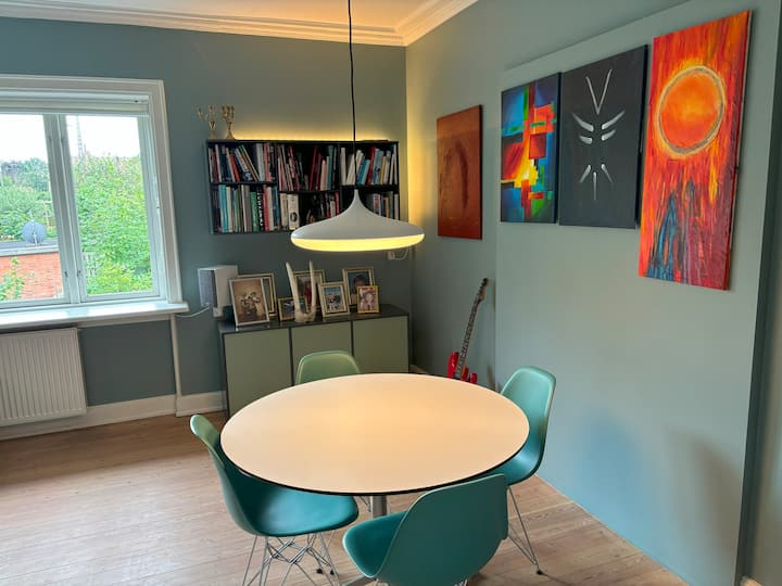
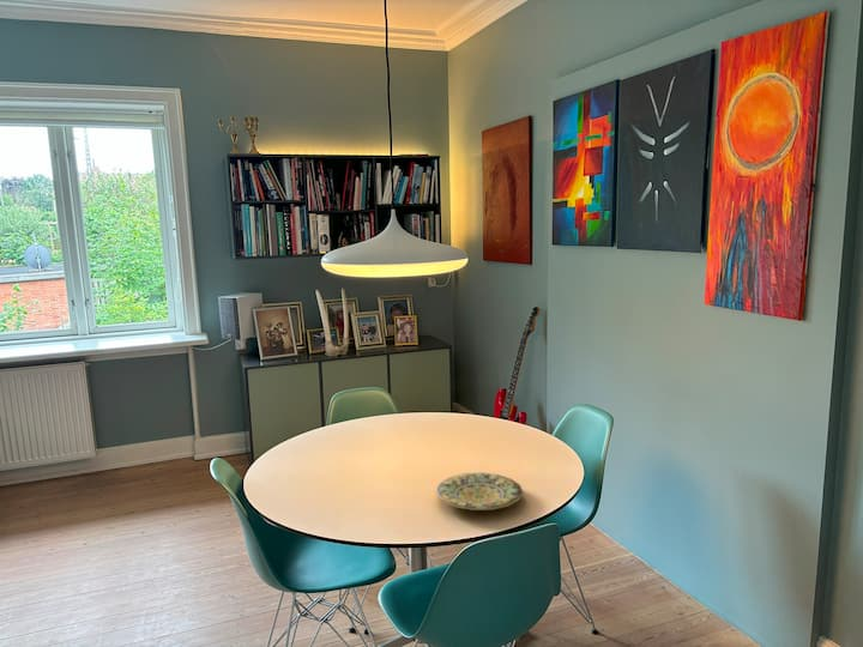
+ plate [434,471,524,512]
